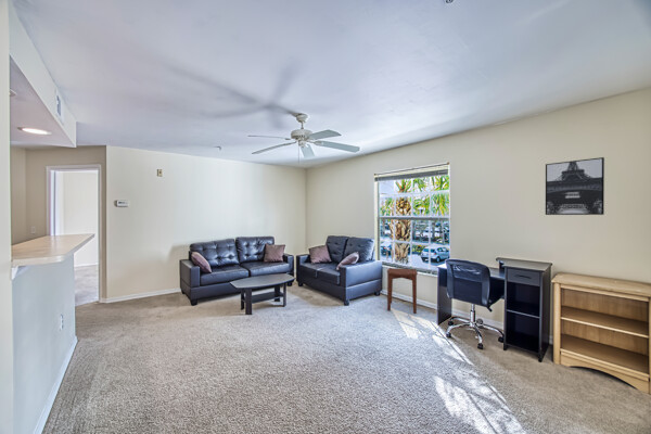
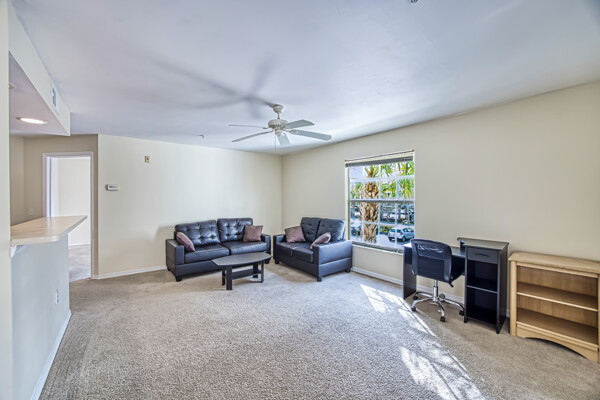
- side table [386,267,419,315]
- wall art [545,156,605,216]
